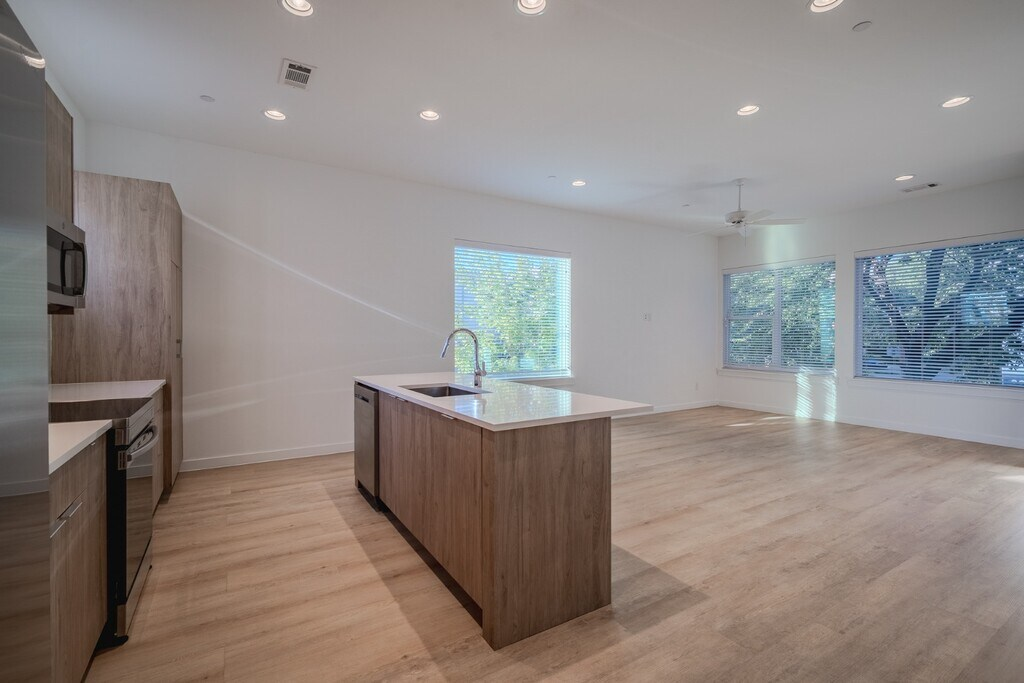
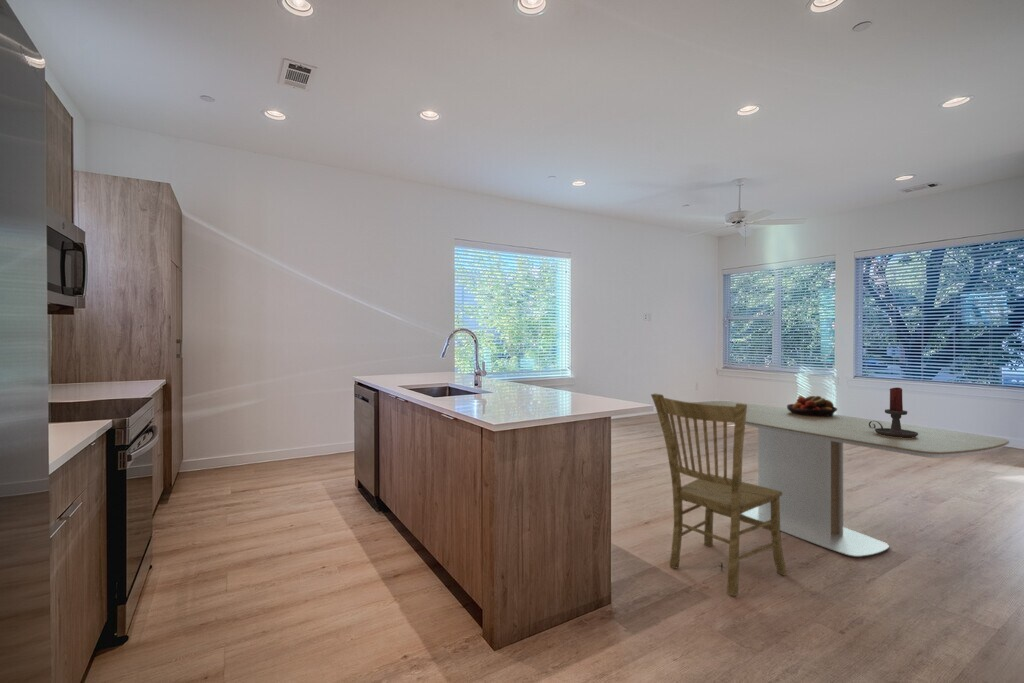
+ dining chair [650,393,788,597]
+ dining table [690,400,1010,558]
+ fruit bowl [786,395,838,417]
+ candle holder [868,387,919,438]
